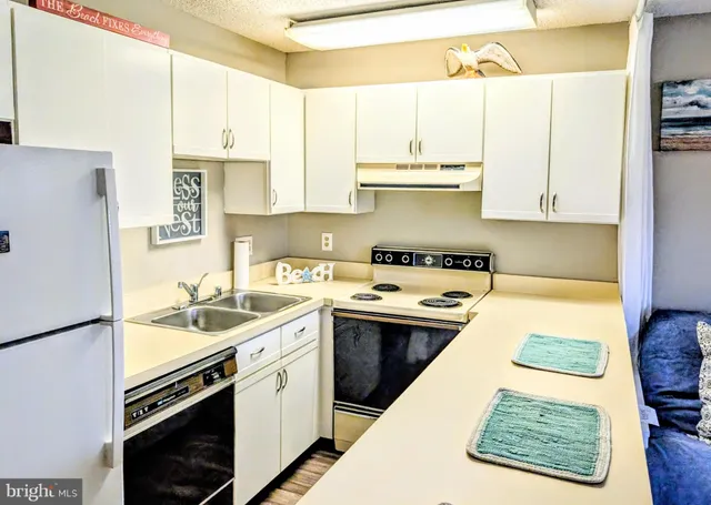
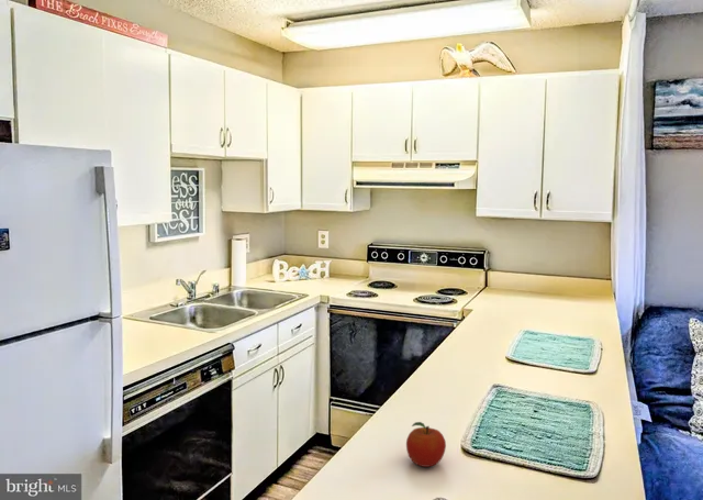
+ fruit [405,421,447,468]
